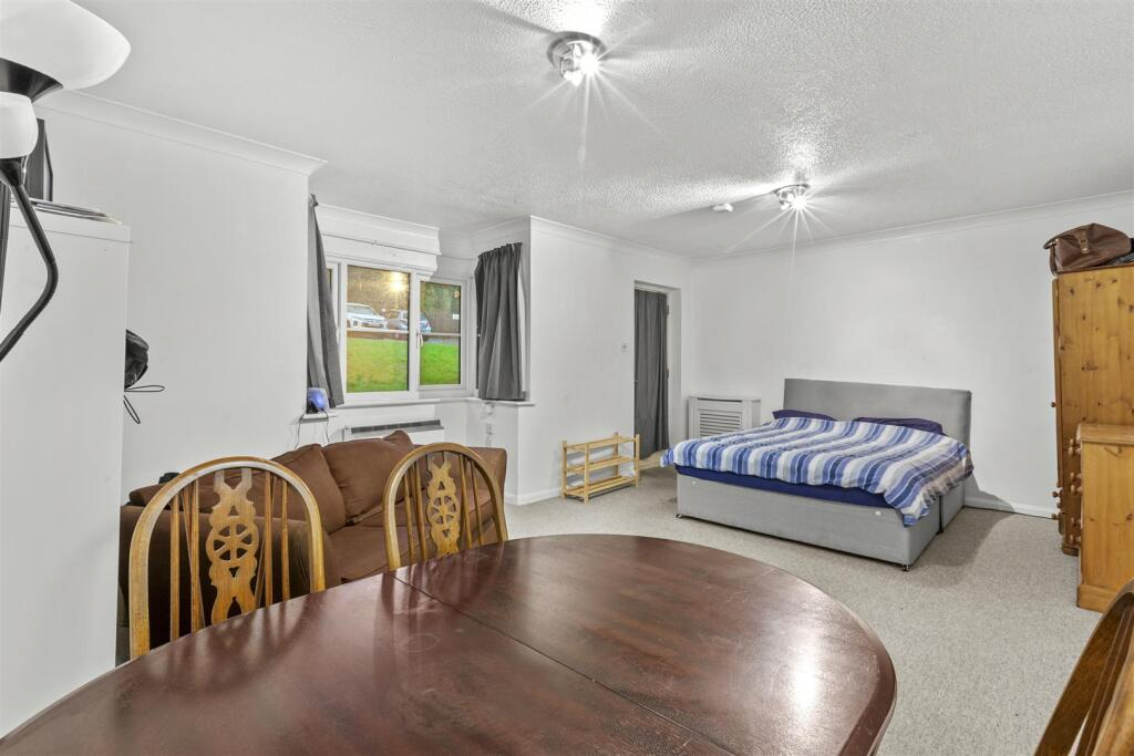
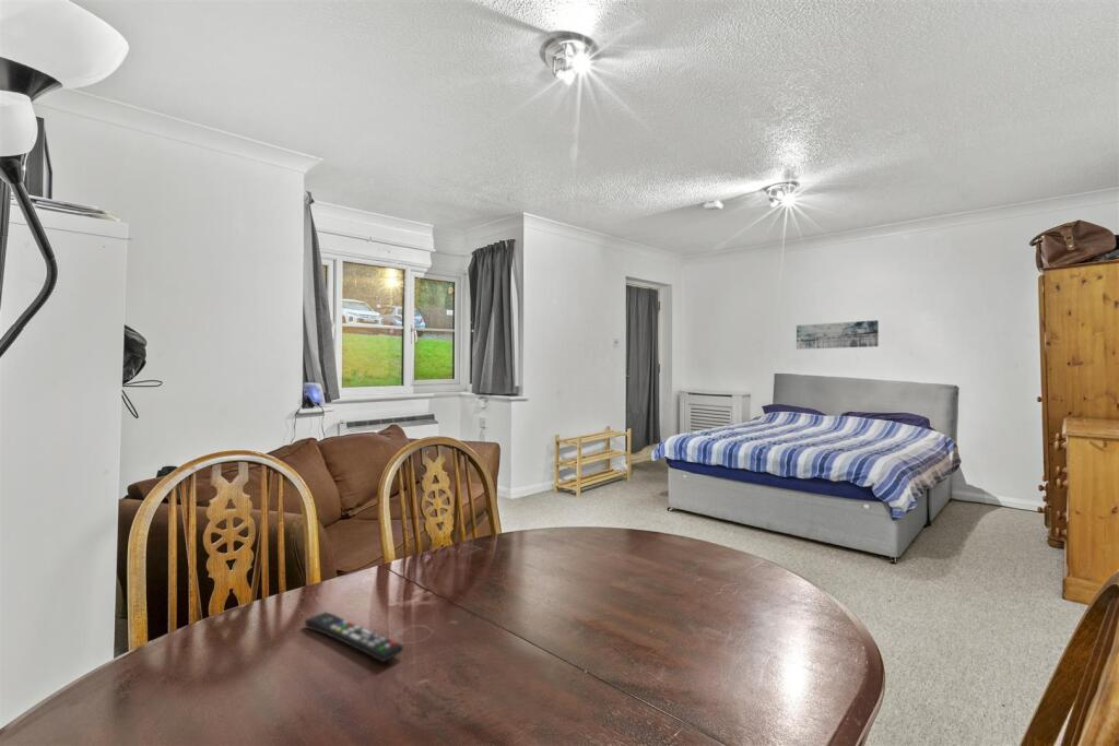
+ wall art [796,319,880,351]
+ remote control [304,611,404,663]
